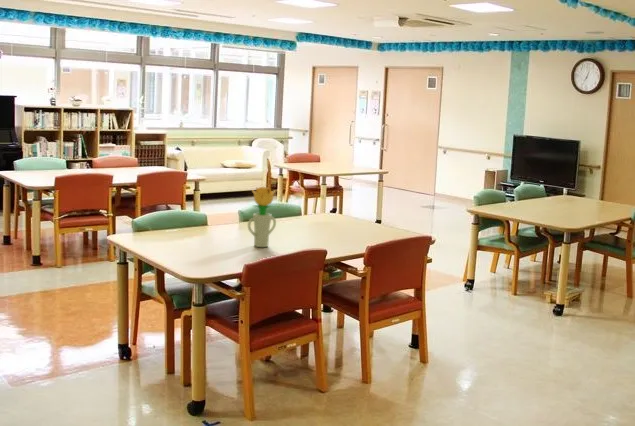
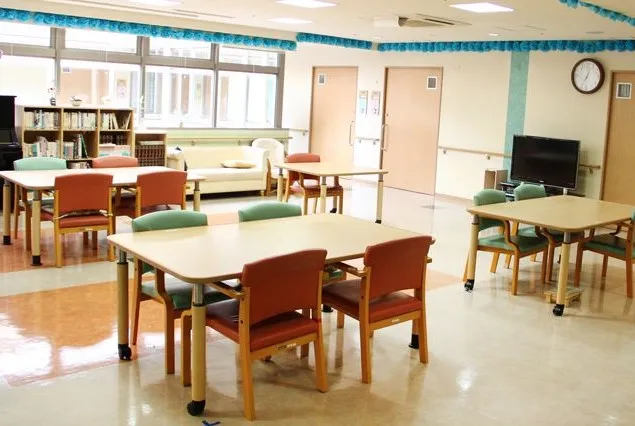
- potted flower [247,186,277,248]
